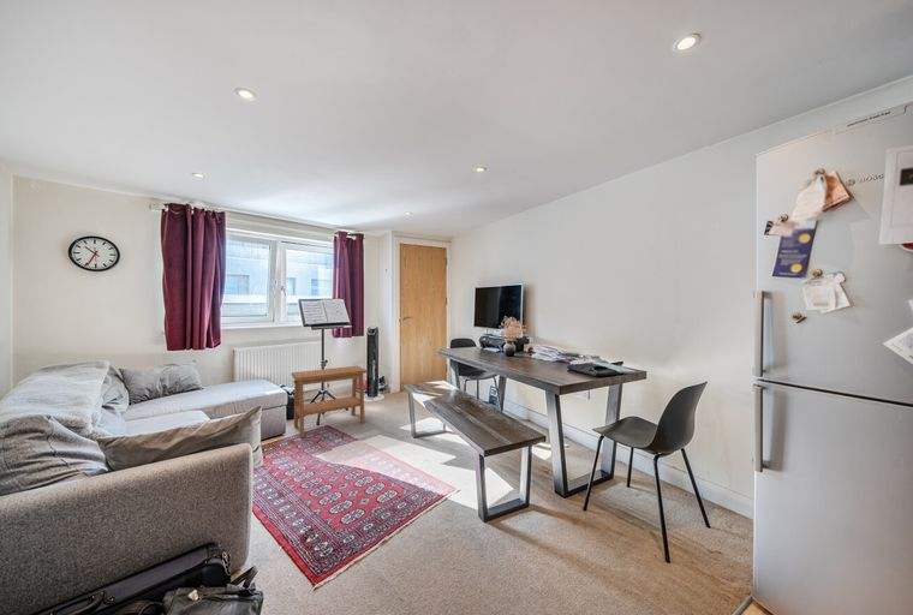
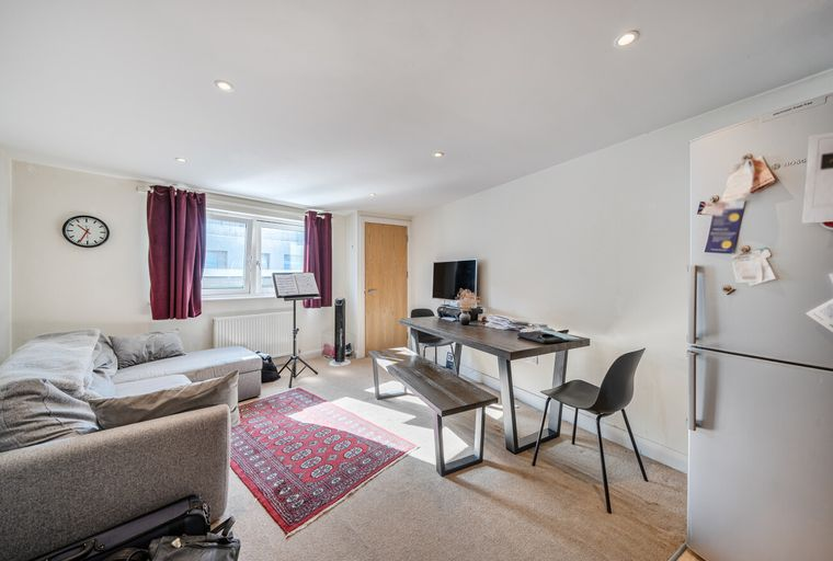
- side table [291,365,368,438]
